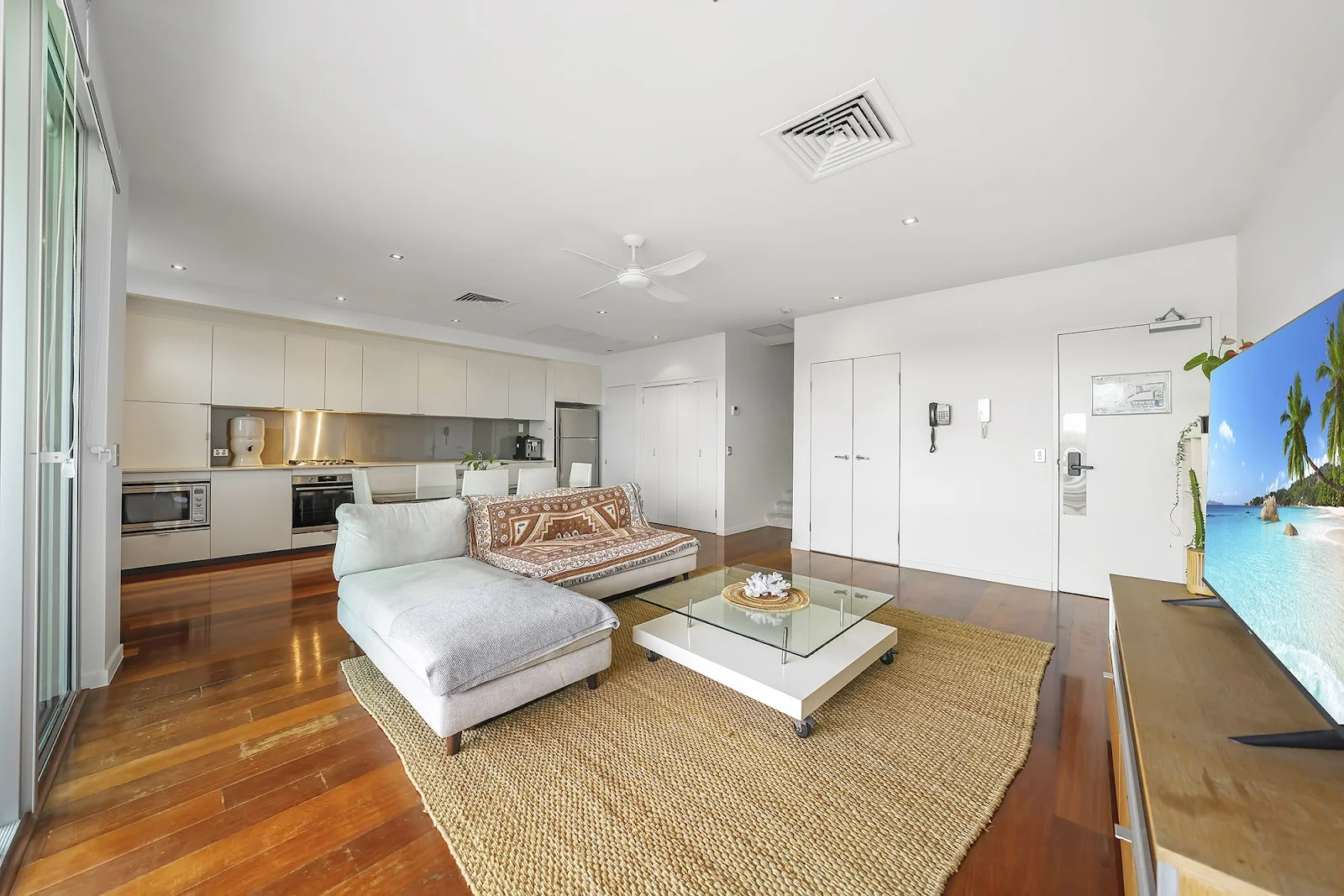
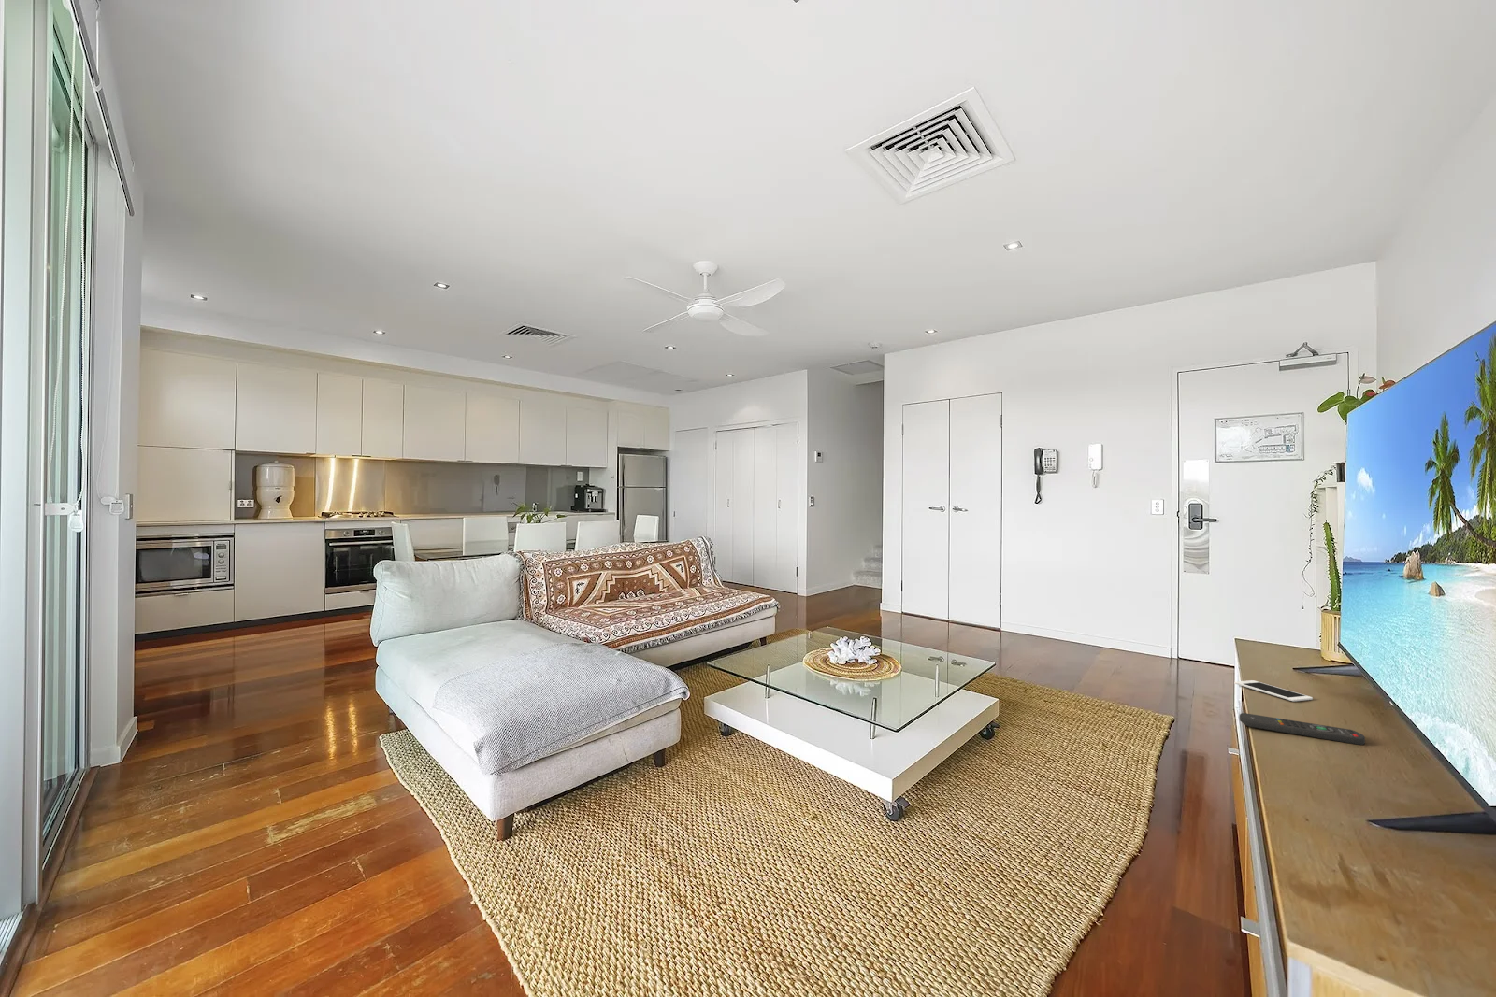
+ cell phone [1234,679,1313,702]
+ remote control [1239,712,1366,746]
